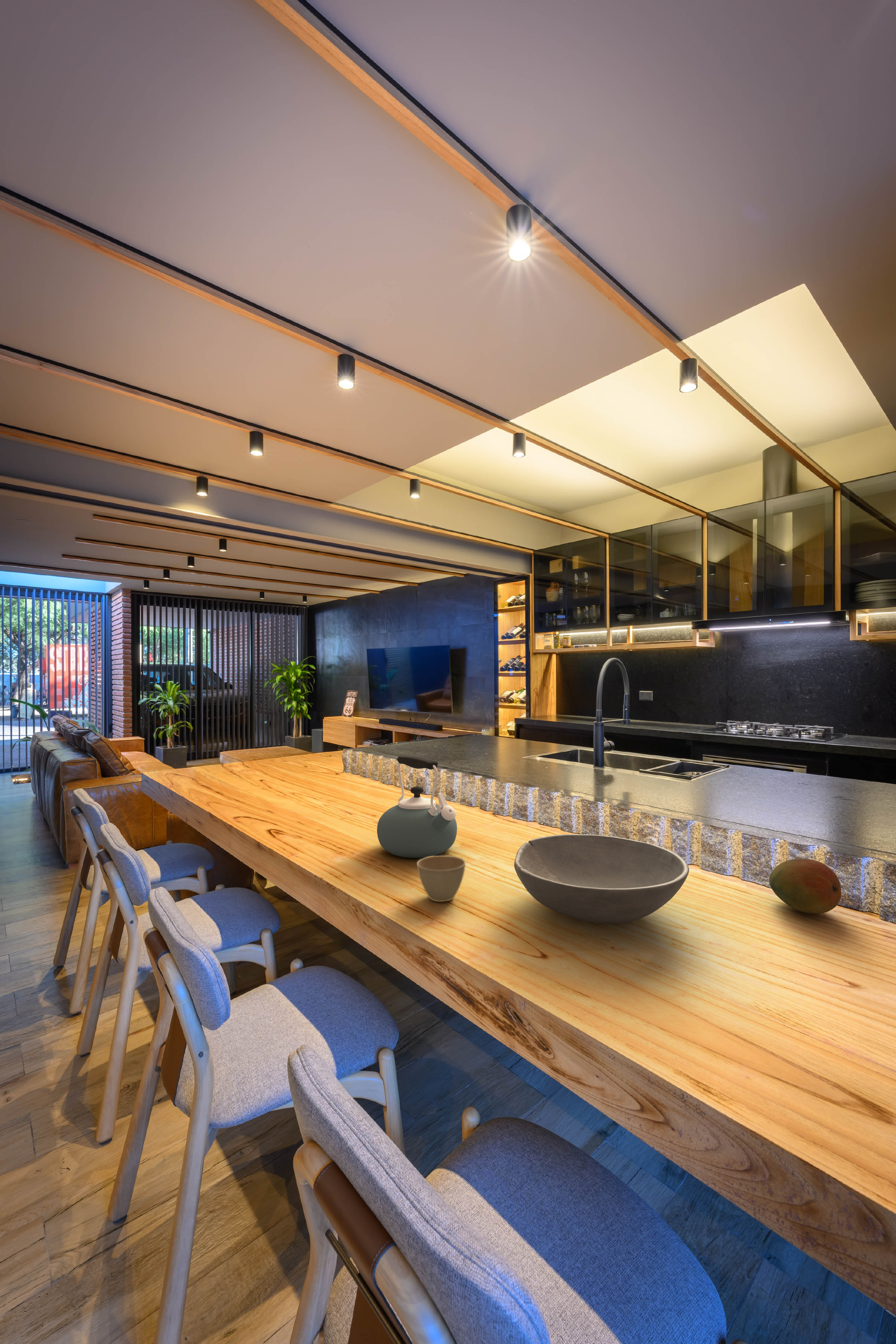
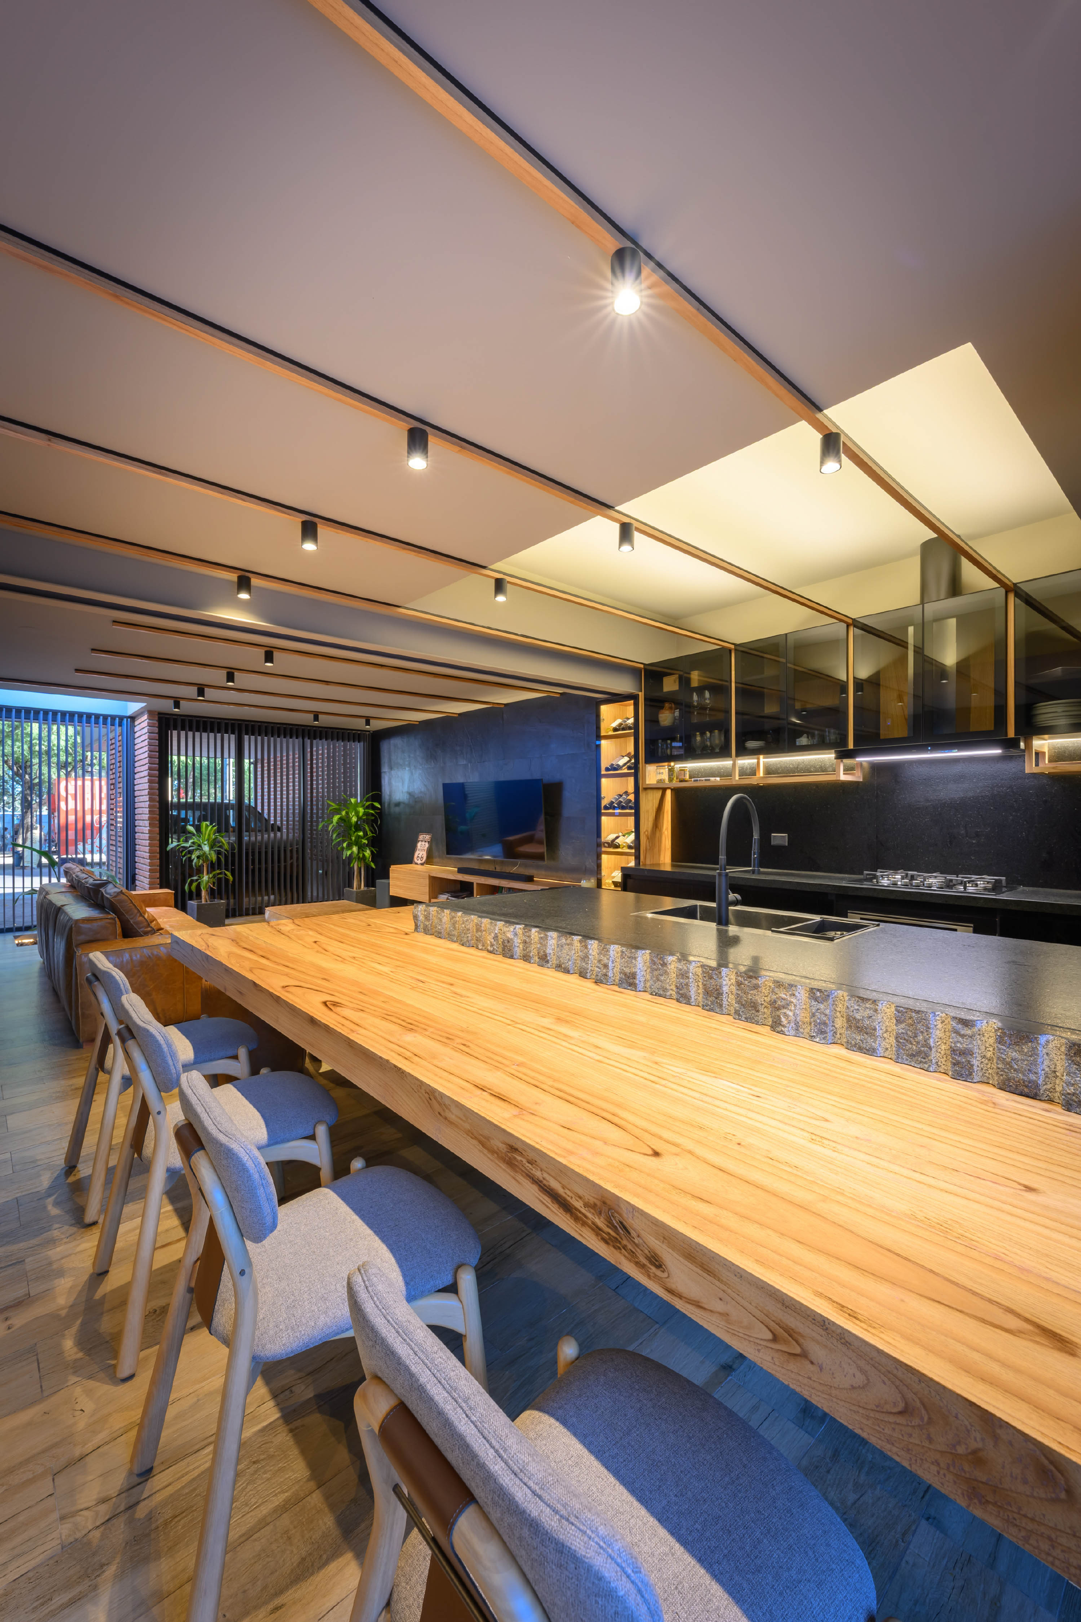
- bowl [514,834,689,924]
- fruit [769,858,842,914]
- kettle [377,755,457,858]
- flower pot [417,855,466,902]
